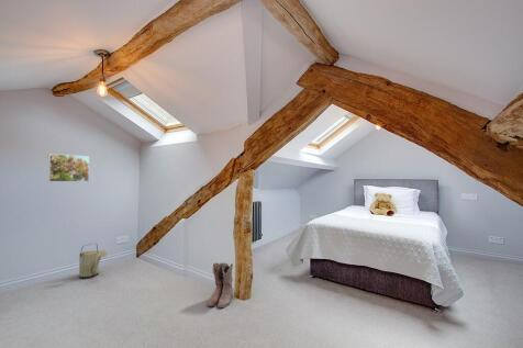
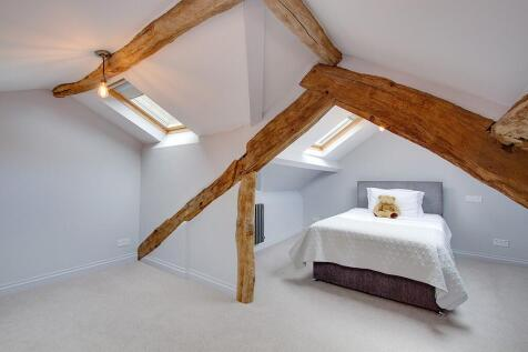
- watering can [78,243,109,280]
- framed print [47,153,90,183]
- boots [205,261,234,308]
